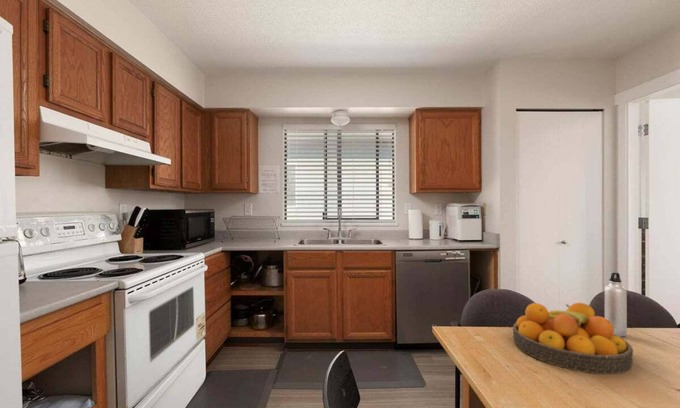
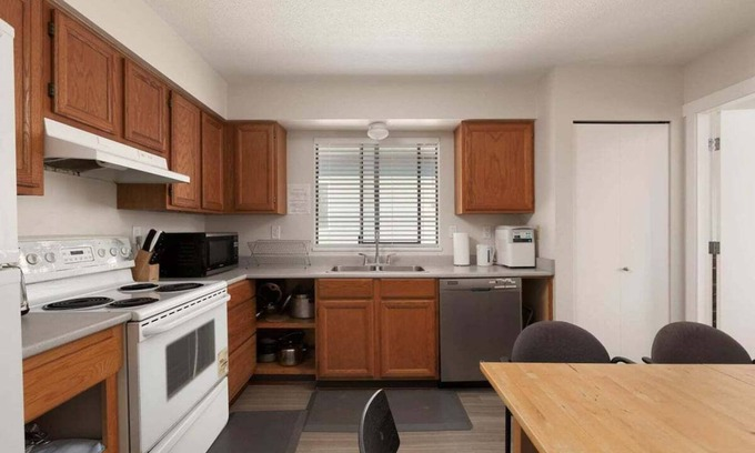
- fruit bowl [512,302,634,375]
- water bottle [604,271,628,337]
